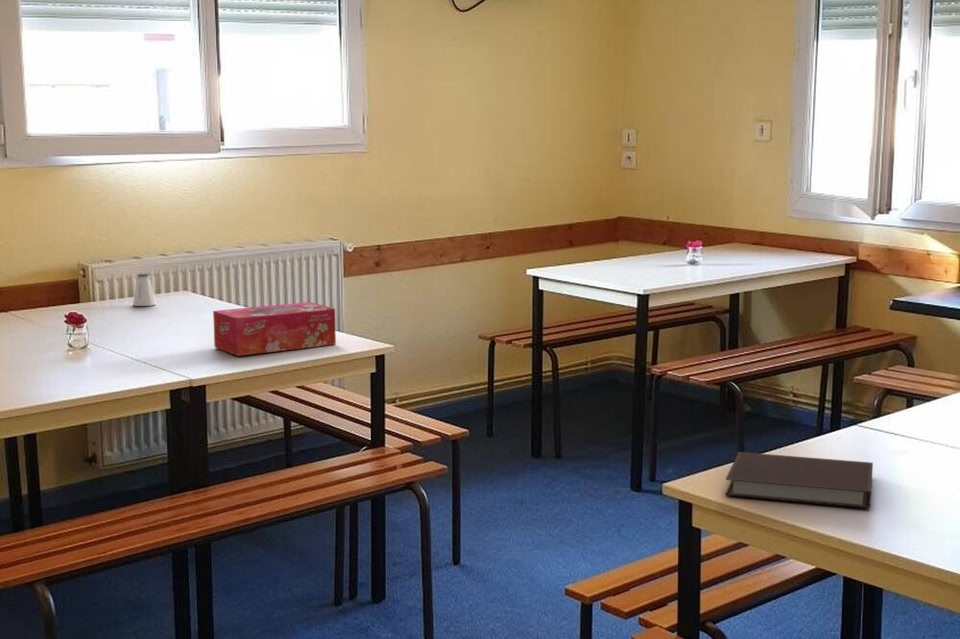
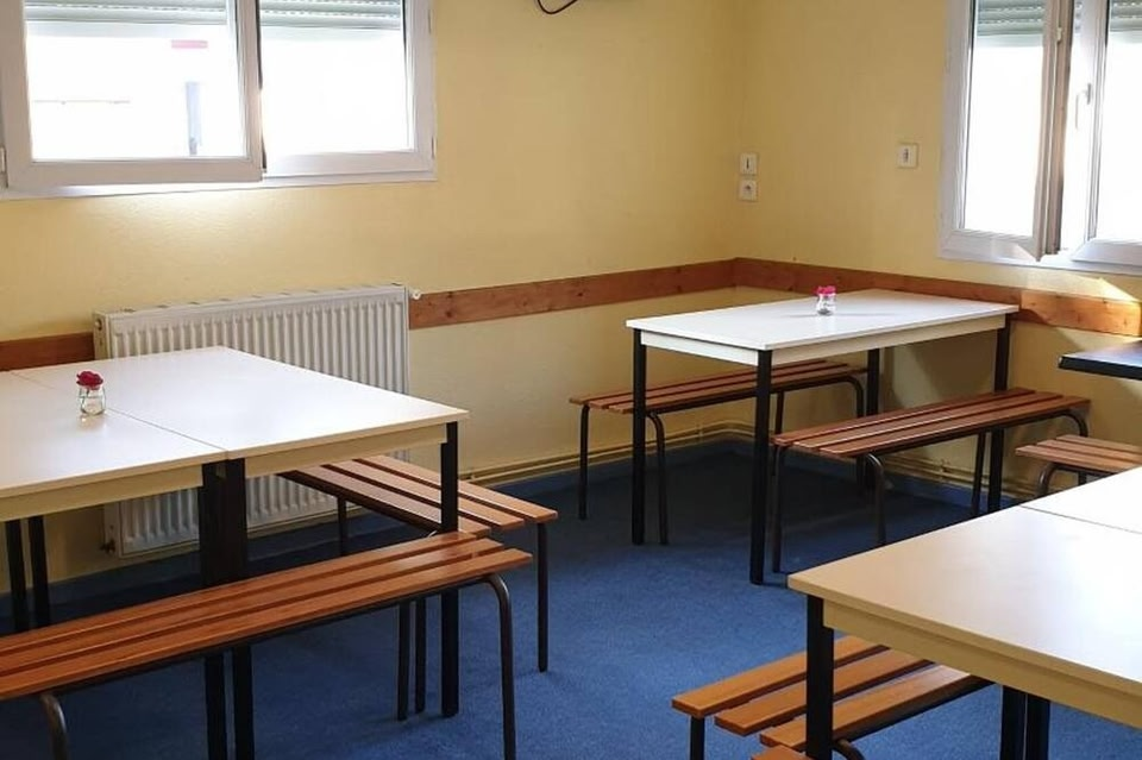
- saltshaker [132,272,157,307]
- notebook [724,451,874,509]
- tissue box [212,301,337,357]
